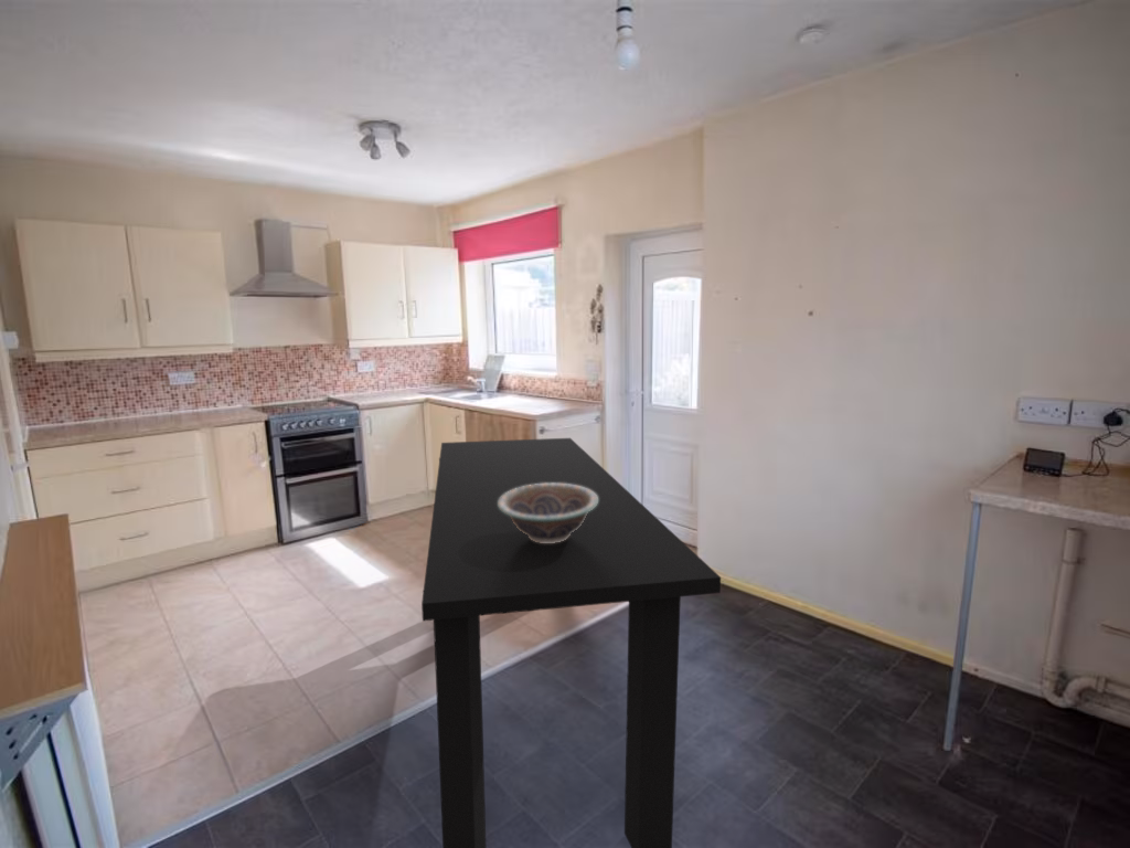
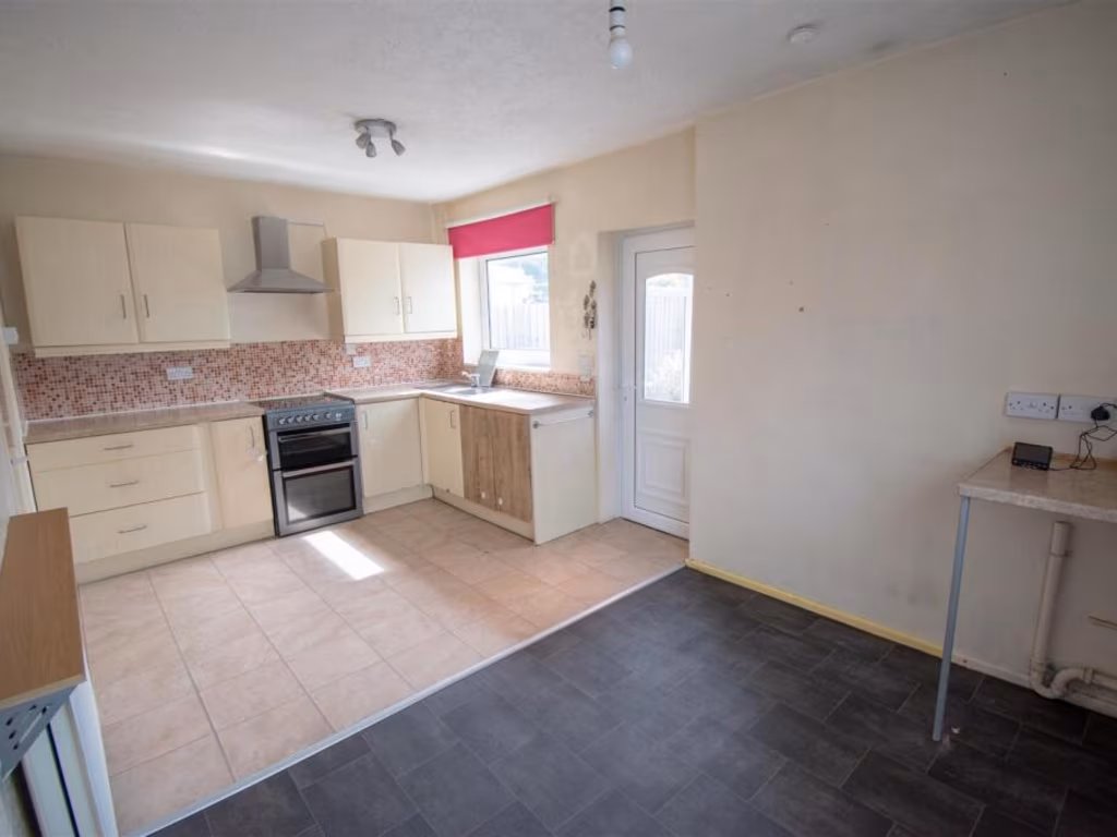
- dining table [420,437,722,848]
- decorative bowl [498,484,598,543]
